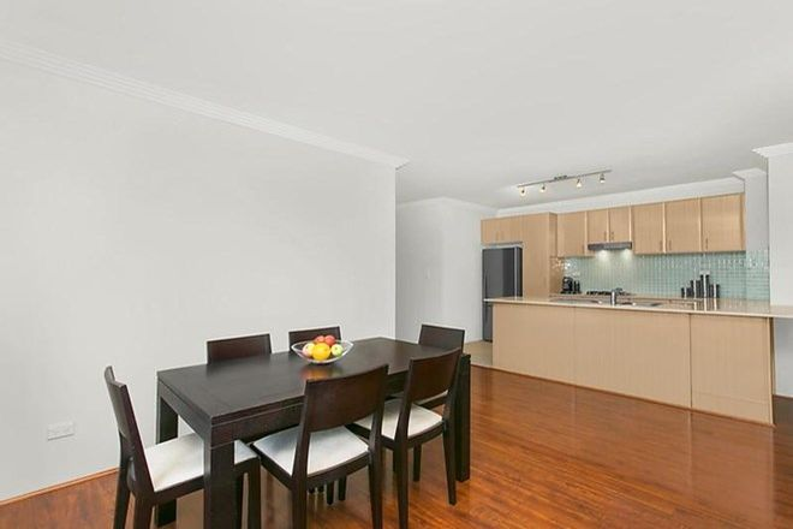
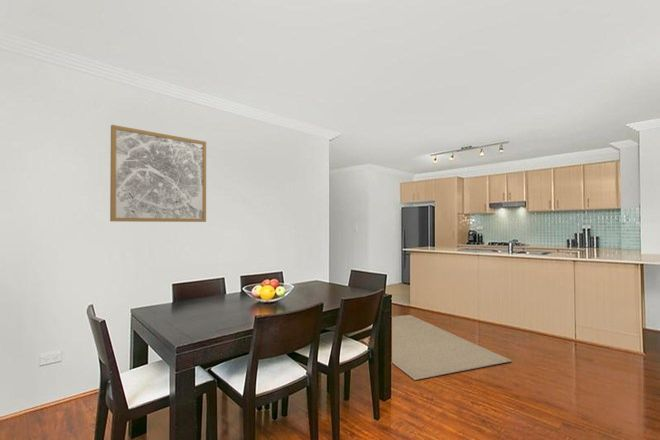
+ wall art [109,124,207,223]
+ rug [361,314,513,381]
